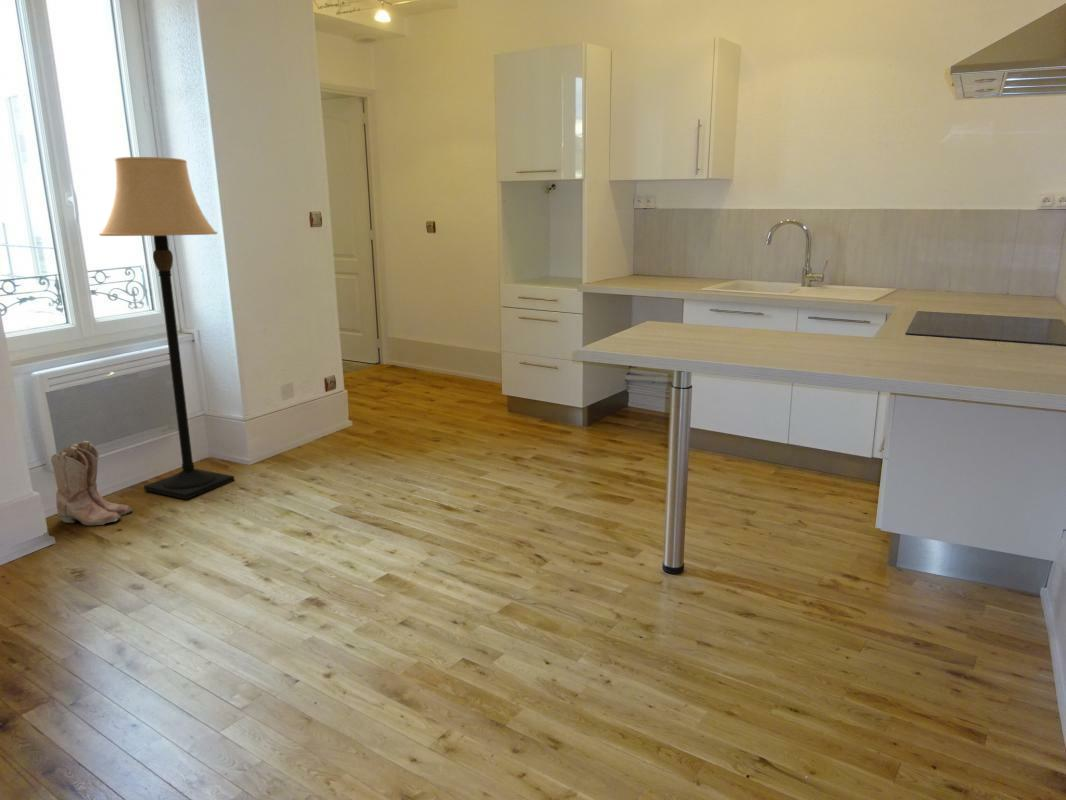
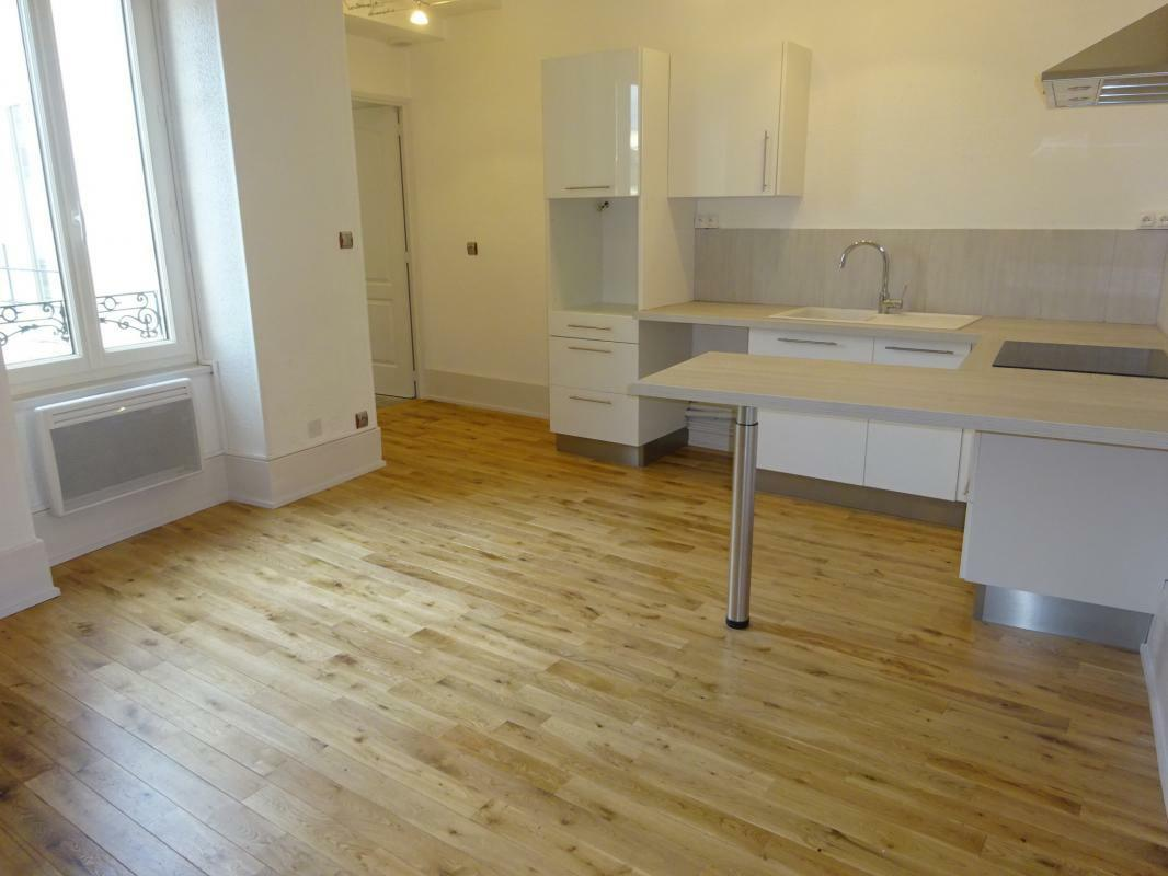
- lamp [98,156,235,500]
- boots [50,440,133,526]
